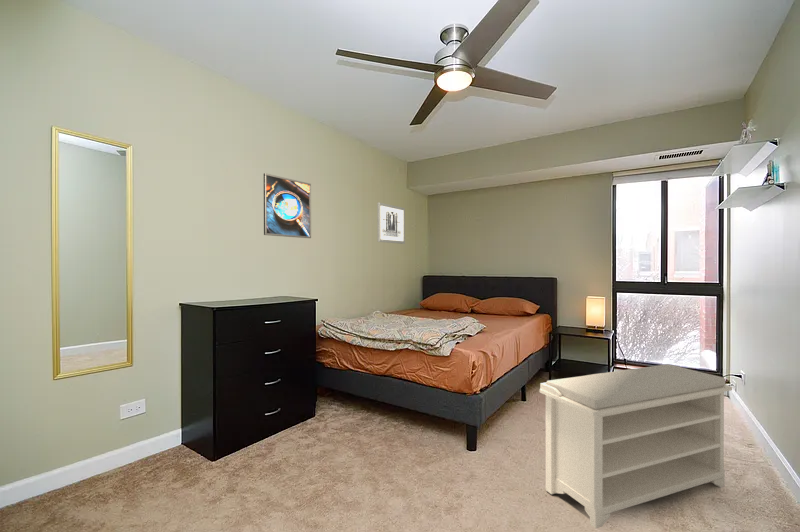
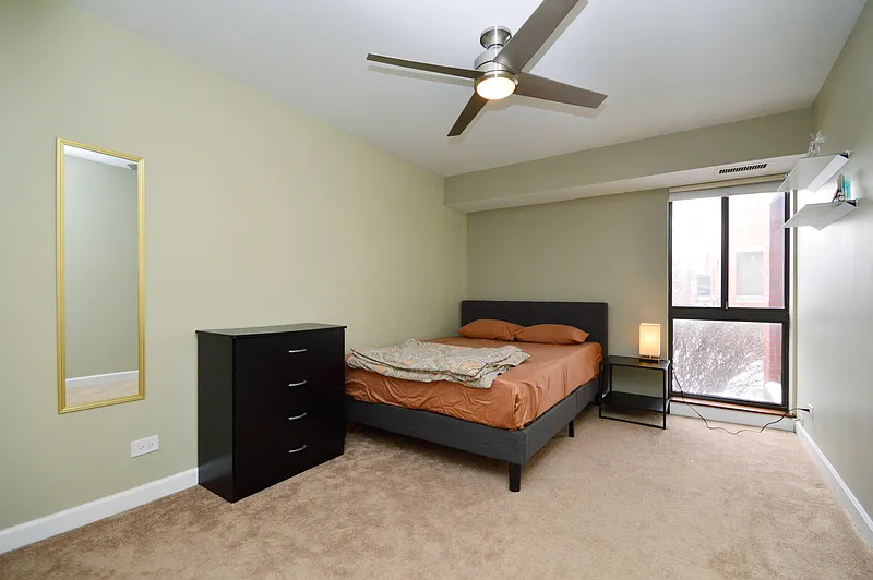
- bench [539,363,733,529]
- wall art [376,202,406,245]
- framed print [263,172,312,239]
